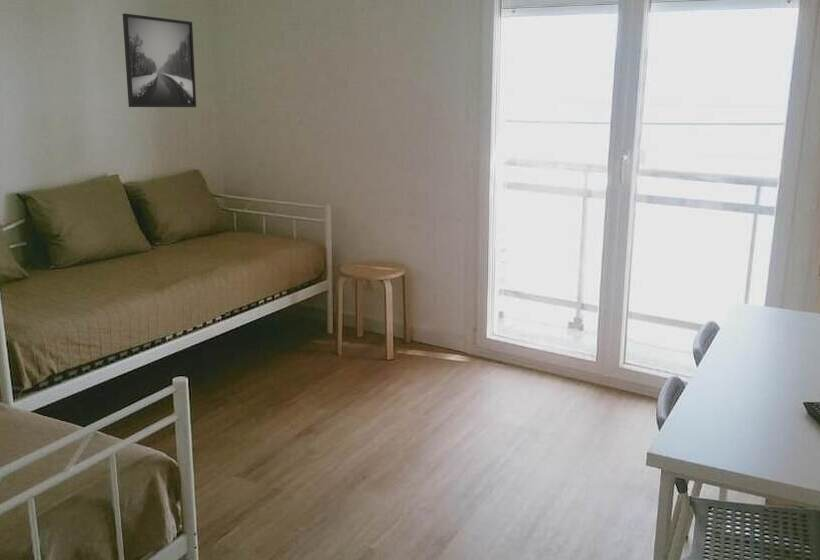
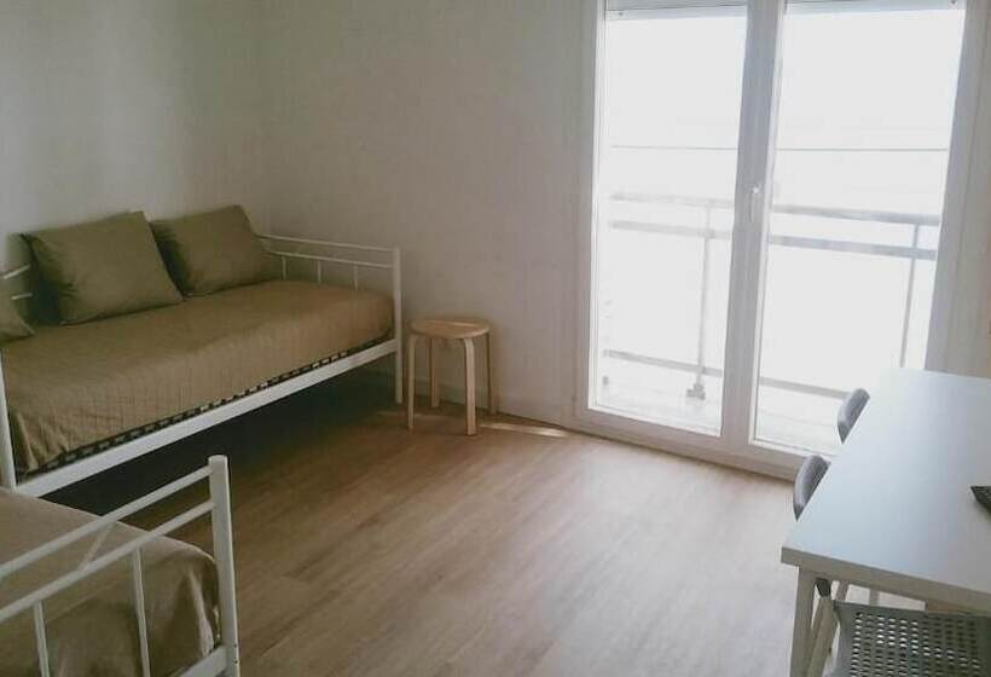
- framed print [122,13,197,108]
